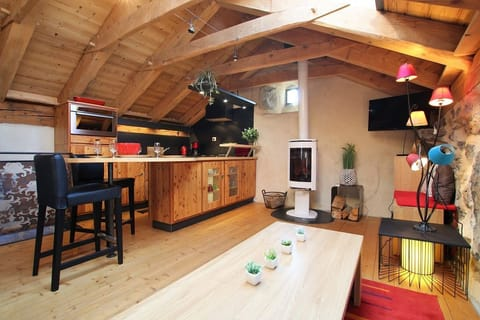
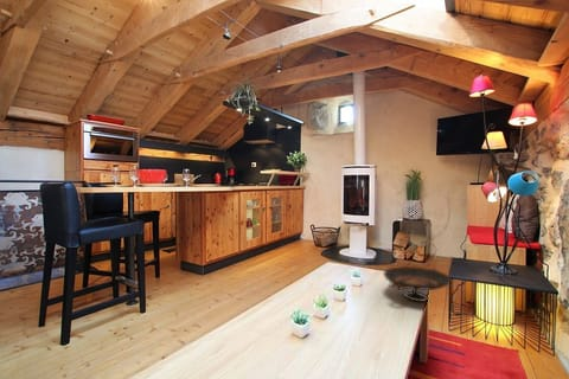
+ decorative bowl [382,265,452,303]
